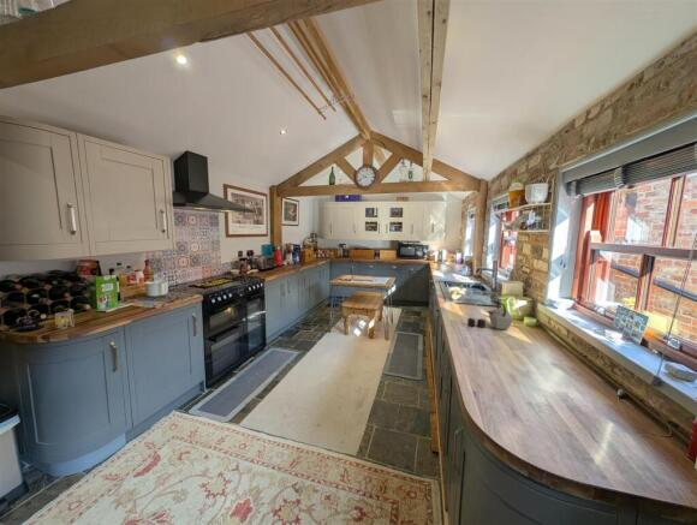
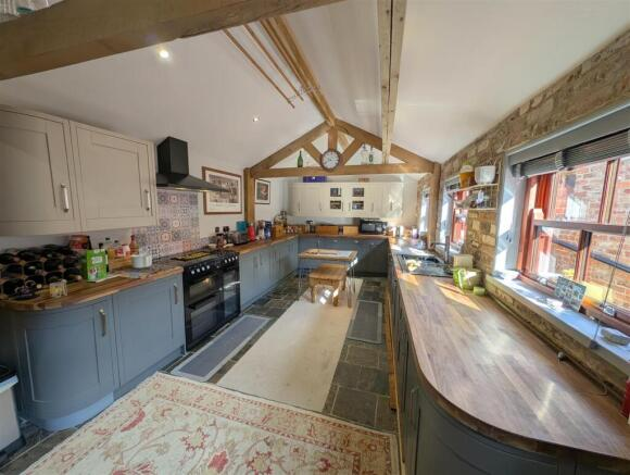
- kettle [466,300,514,332]
